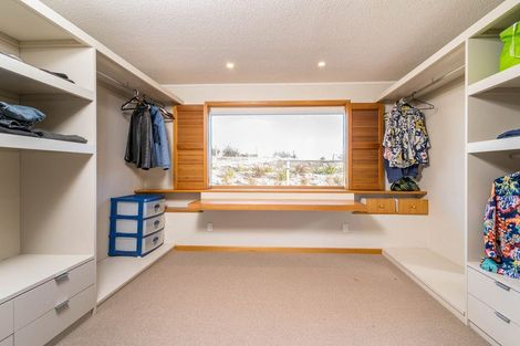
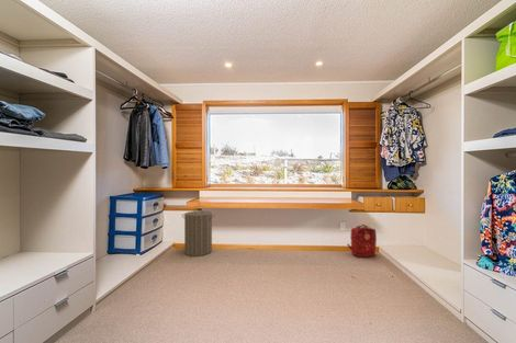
+ backpack [346,224,378,259]
+ laundry hamper [181,207,216,258]
